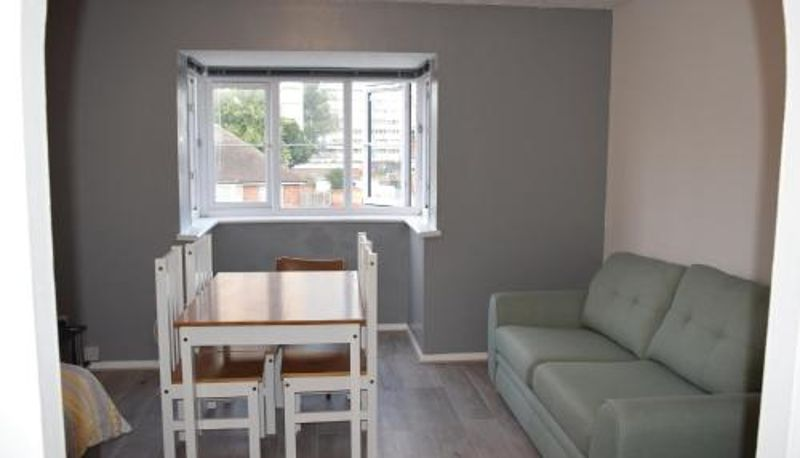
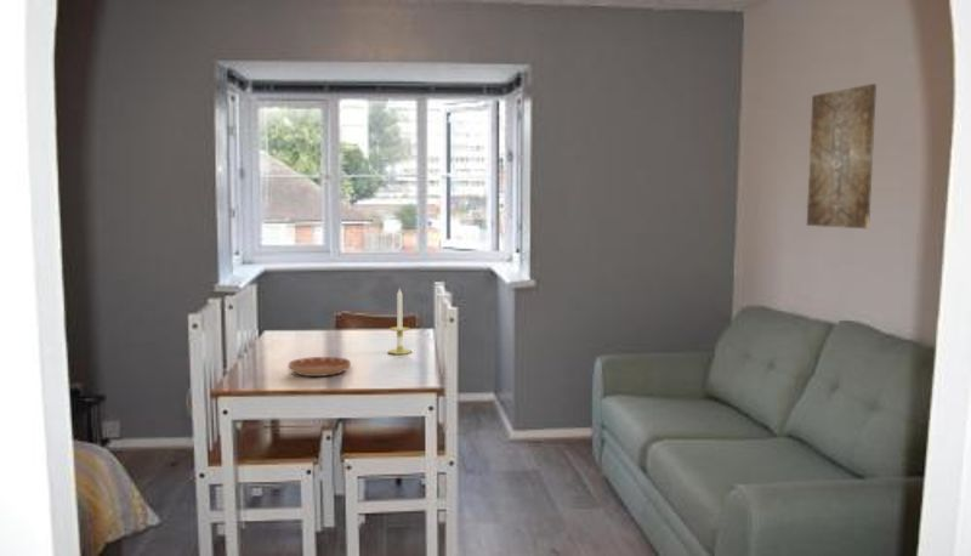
+ saucer [288,356,352,378]
+ wall art [806,83,878,229]
+ candle [387,288,413,356]
